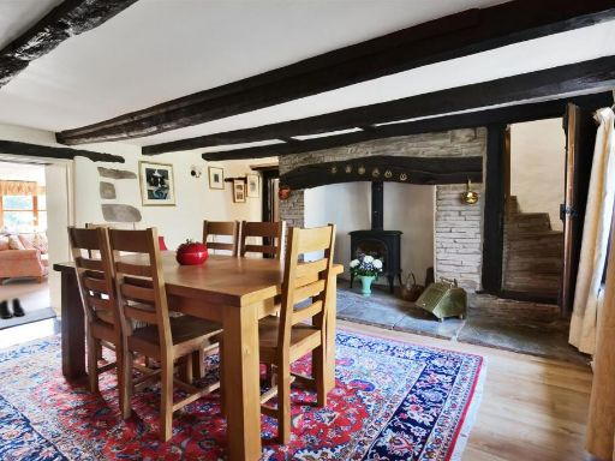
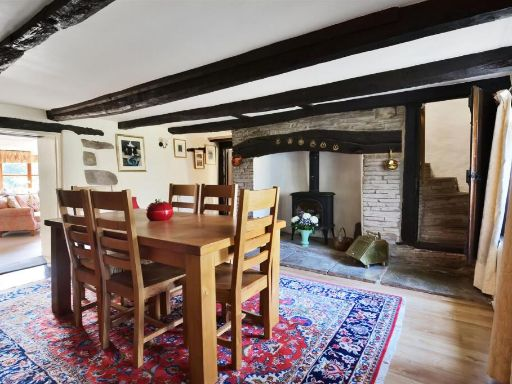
- boots [0,297,26,321]
